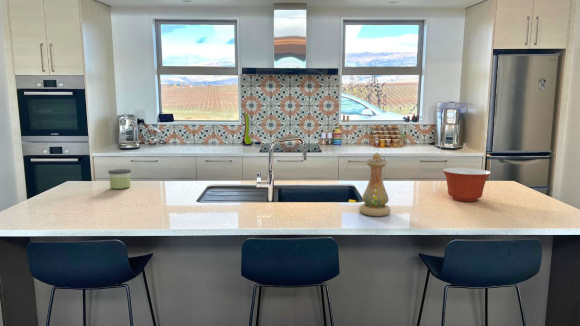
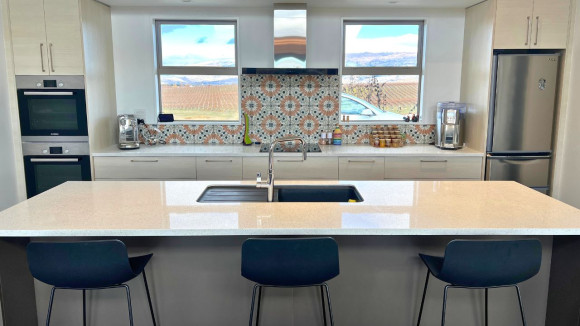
- mixing bowl [441,167,492,203]
- candle [107,168,132,190]
- vase [358,152,391,217]
